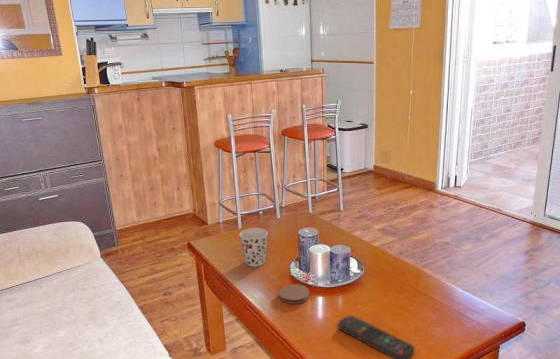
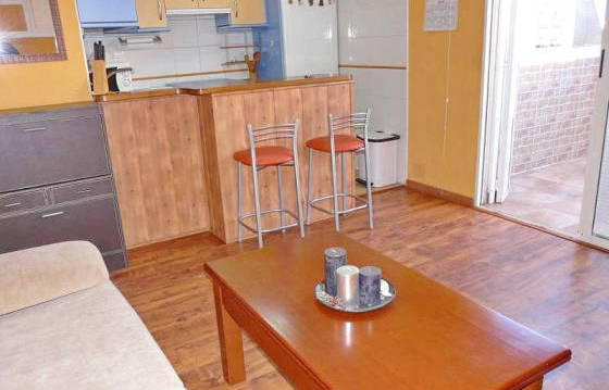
- cup [238,227,269,267]
- coaster [278,283,311,305]
- remote control [338,315,415,359]
